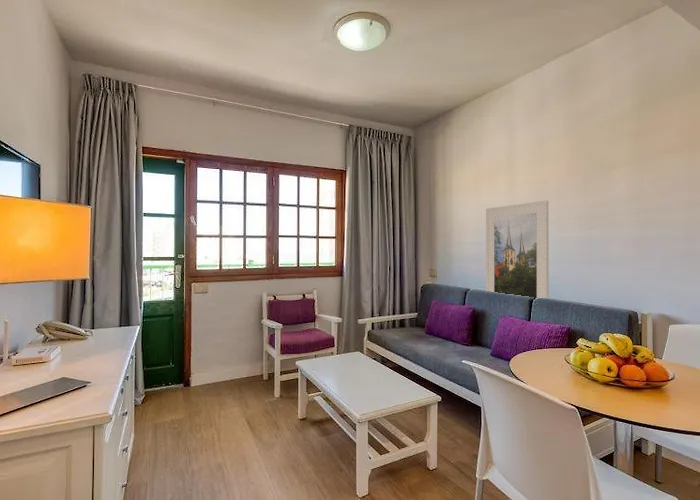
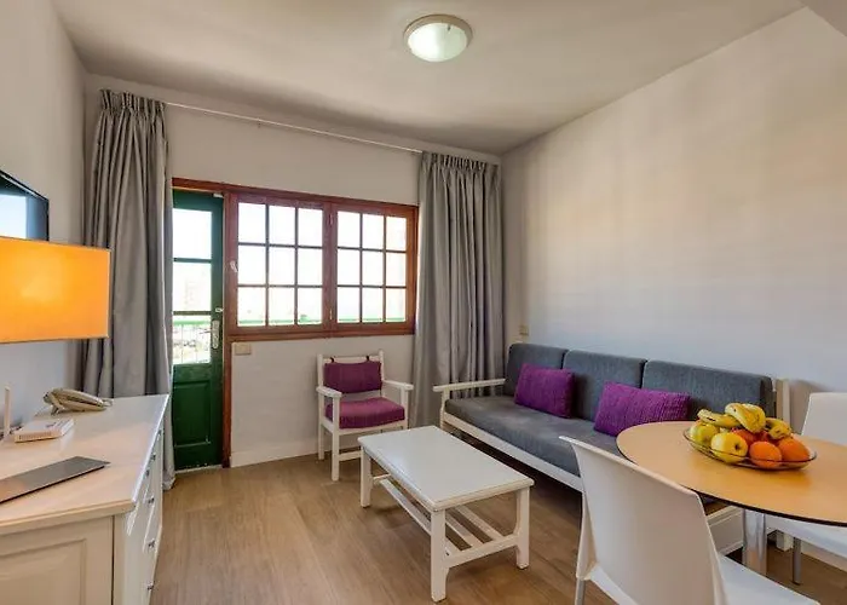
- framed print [485,199,550,300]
